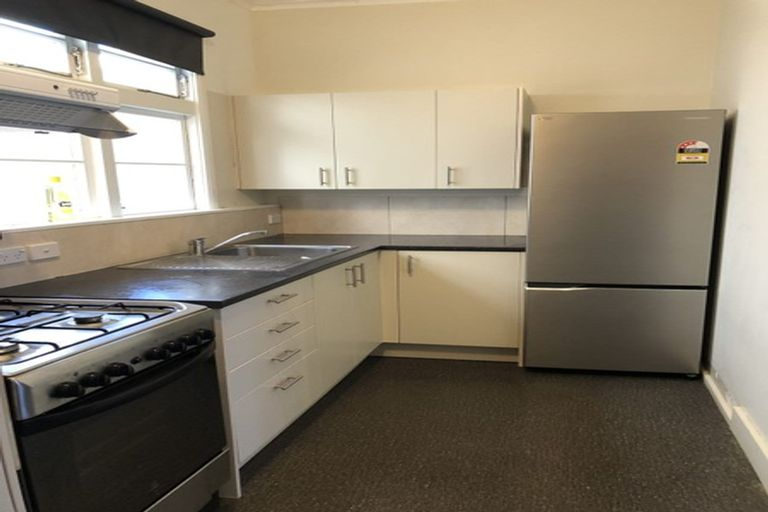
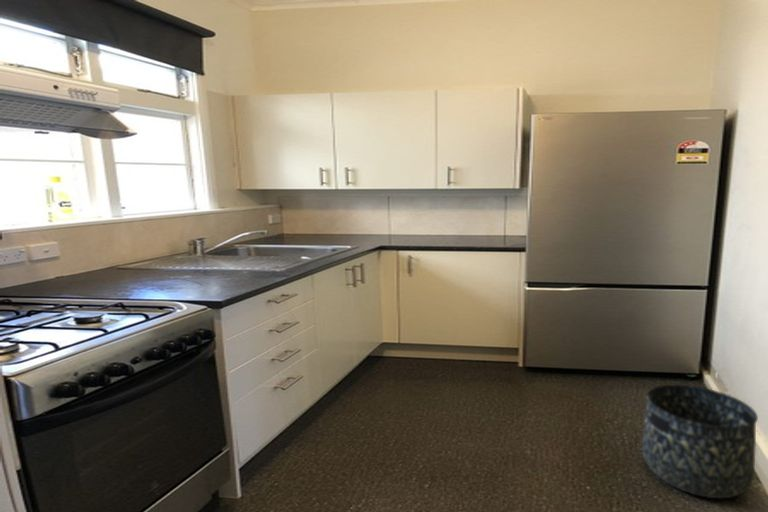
+ basket [641,384,759,499]
